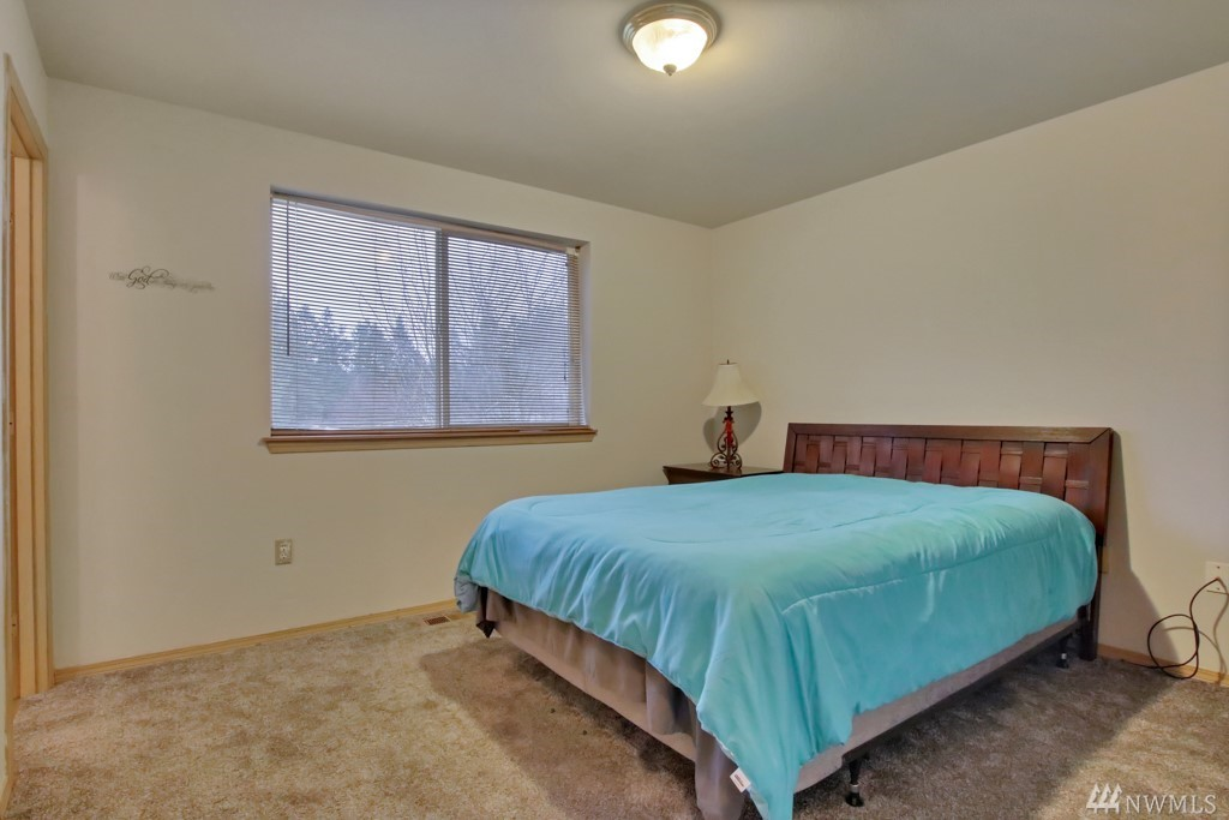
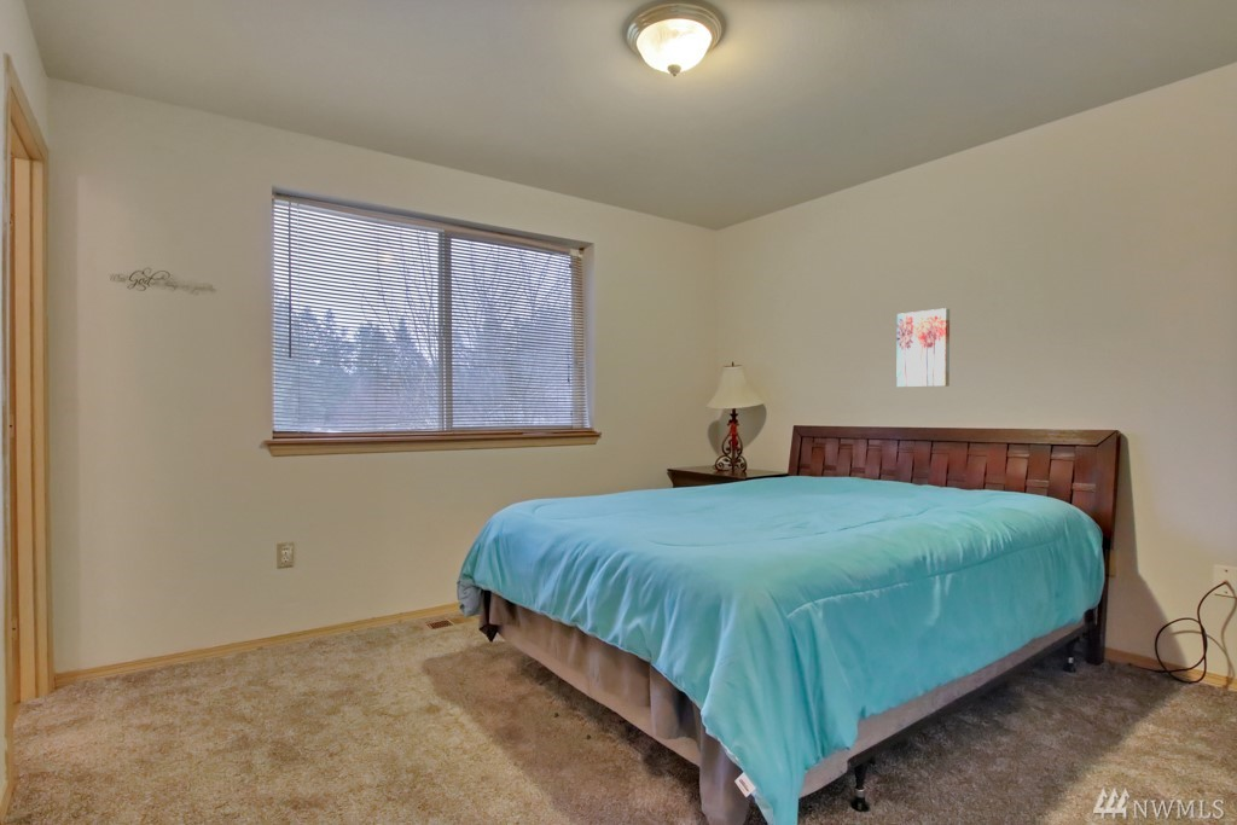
+ wall art [895,307,951,388]
